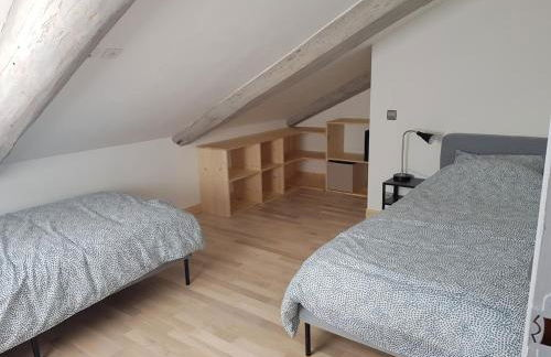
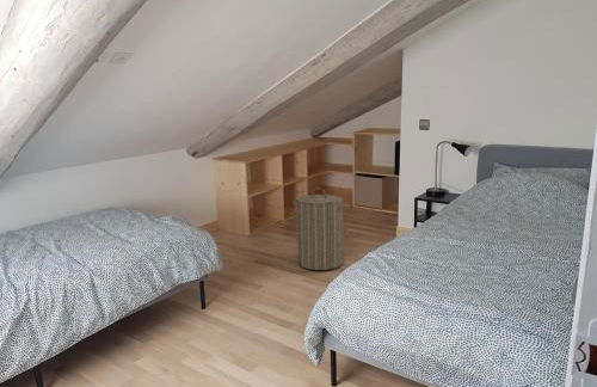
+ laundry hamper [291,186,349,271]
